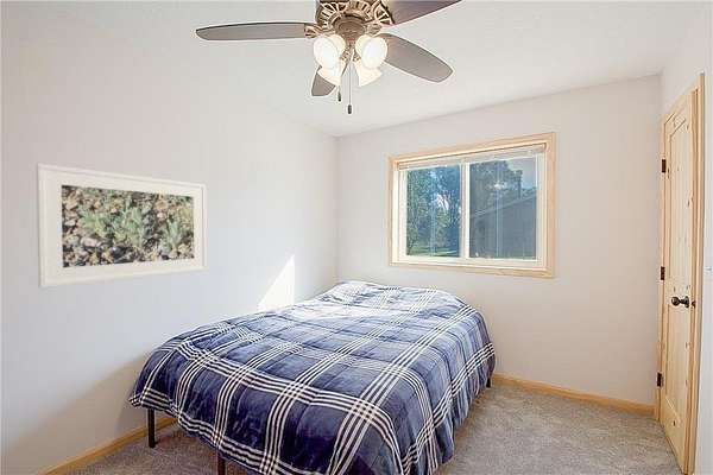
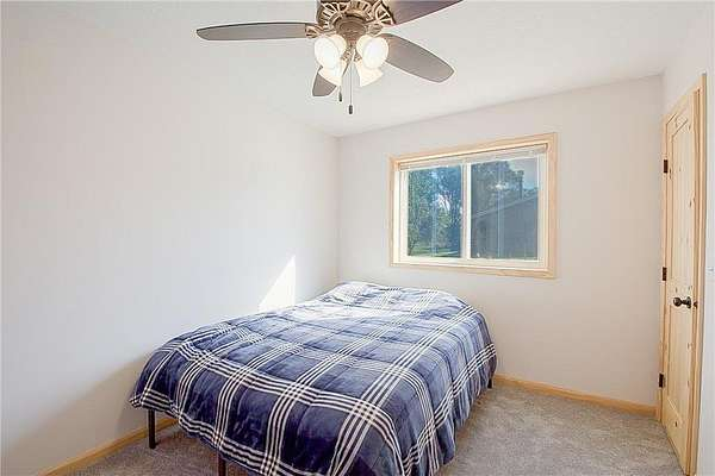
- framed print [36,163,208,290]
